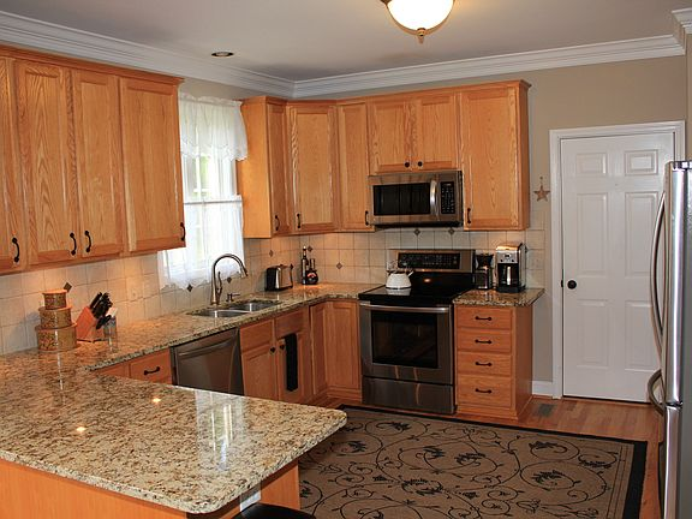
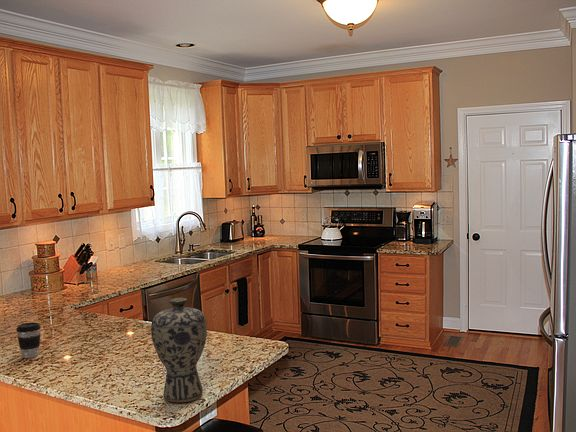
+ vase [150,297,208,403]
+ coffee cup [15,322,42,359]
